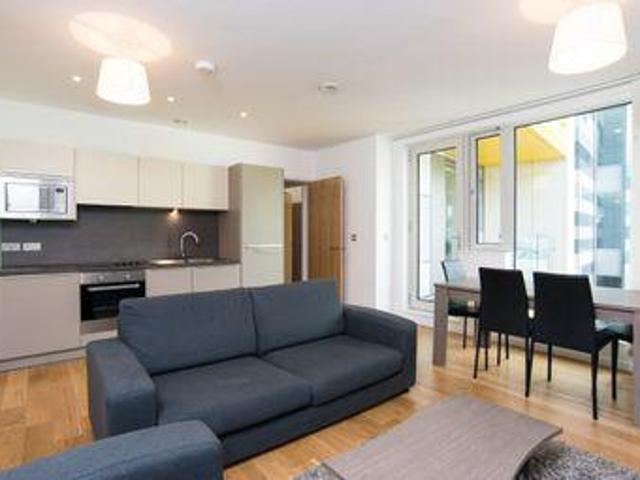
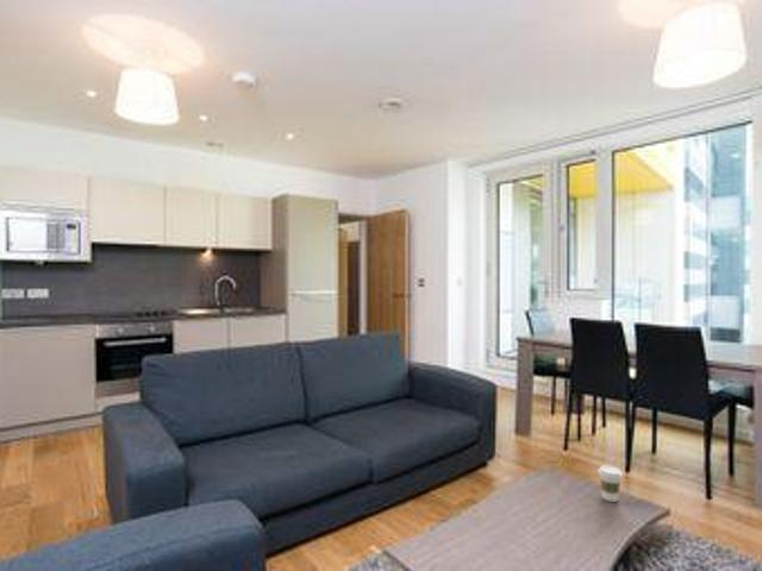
+ coffee cup [597,464,624,503]
